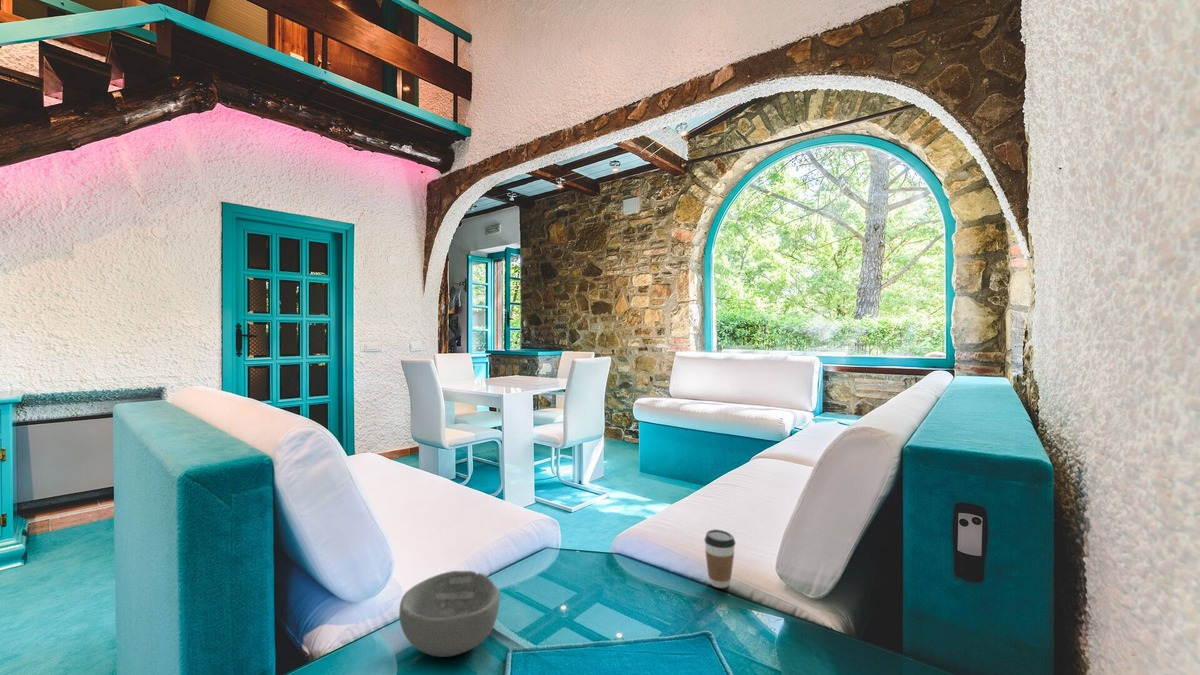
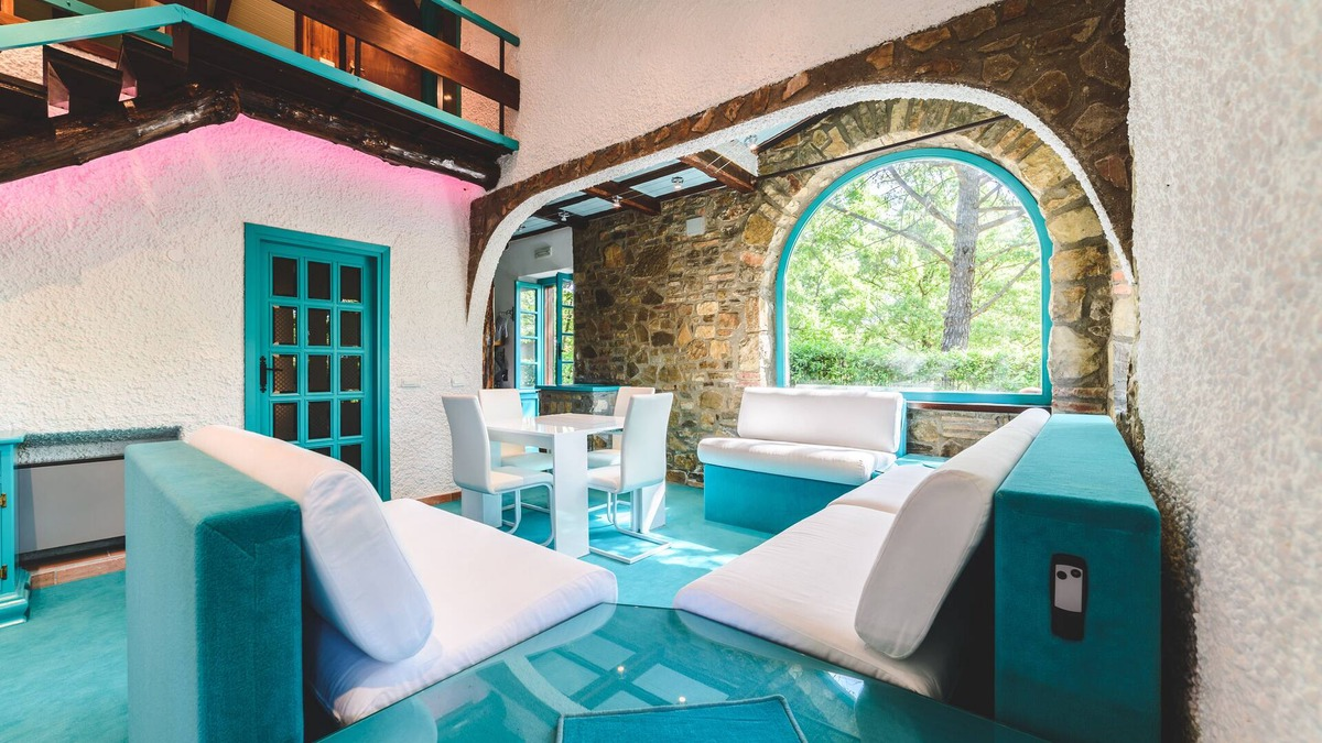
- coffee cup [703,528,736,589]
- bowl [398,570,501,658]
